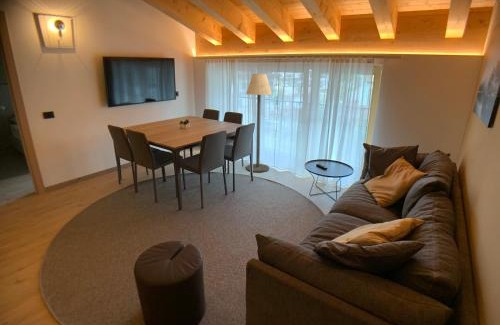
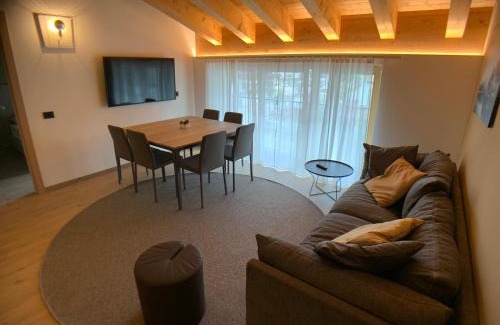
- floor lamp [245,73,273,173]
